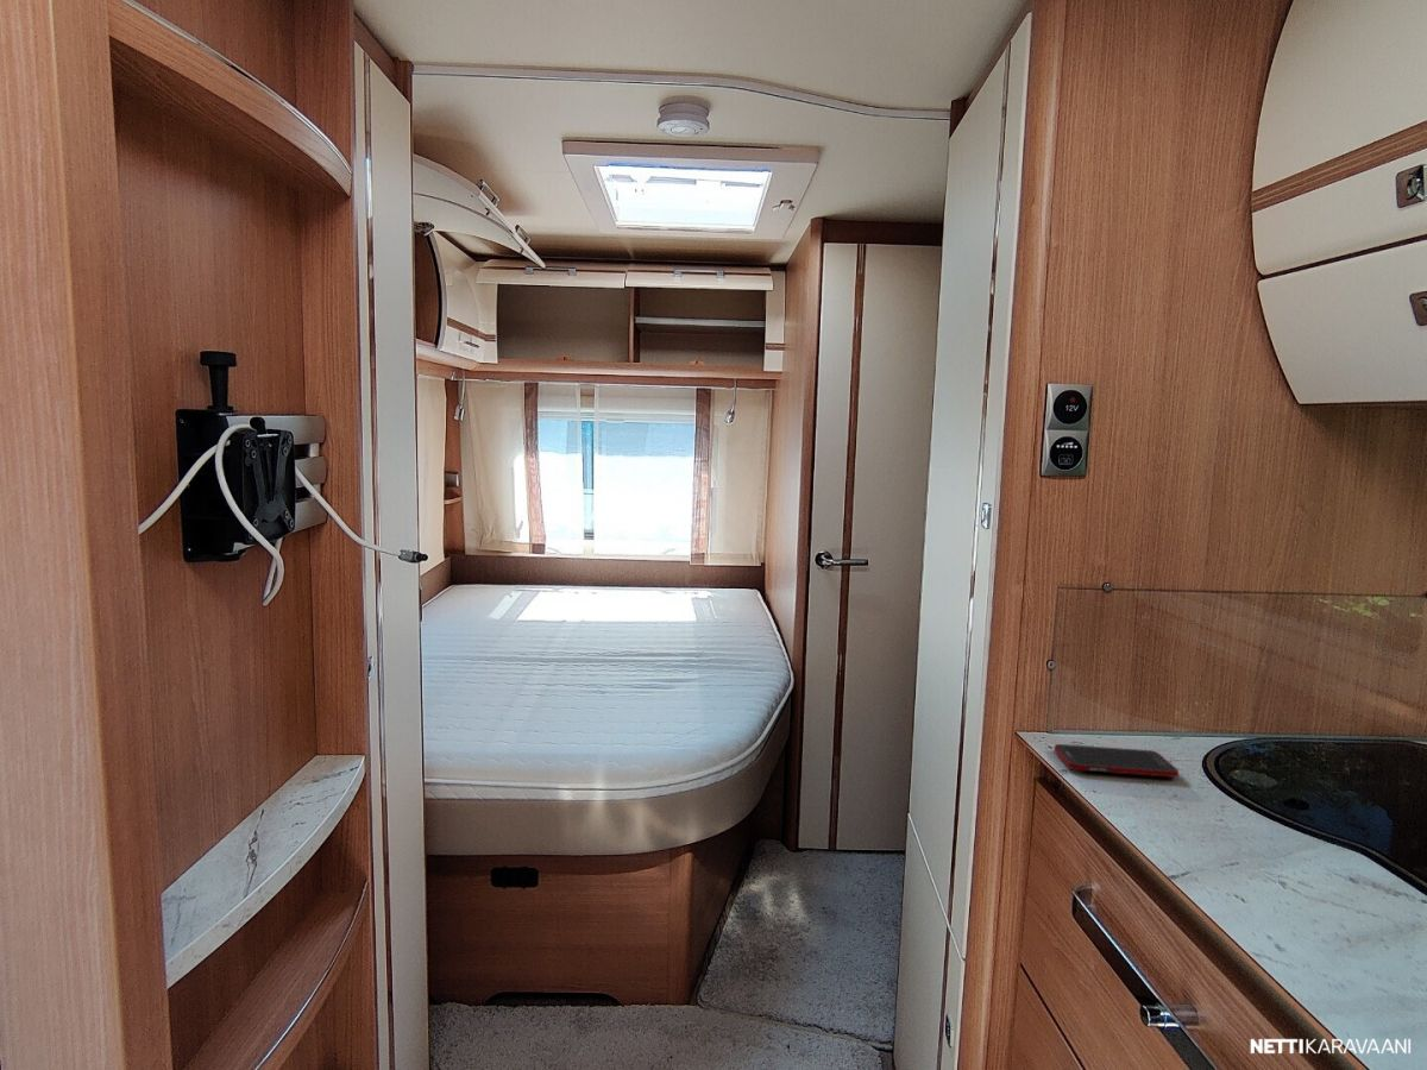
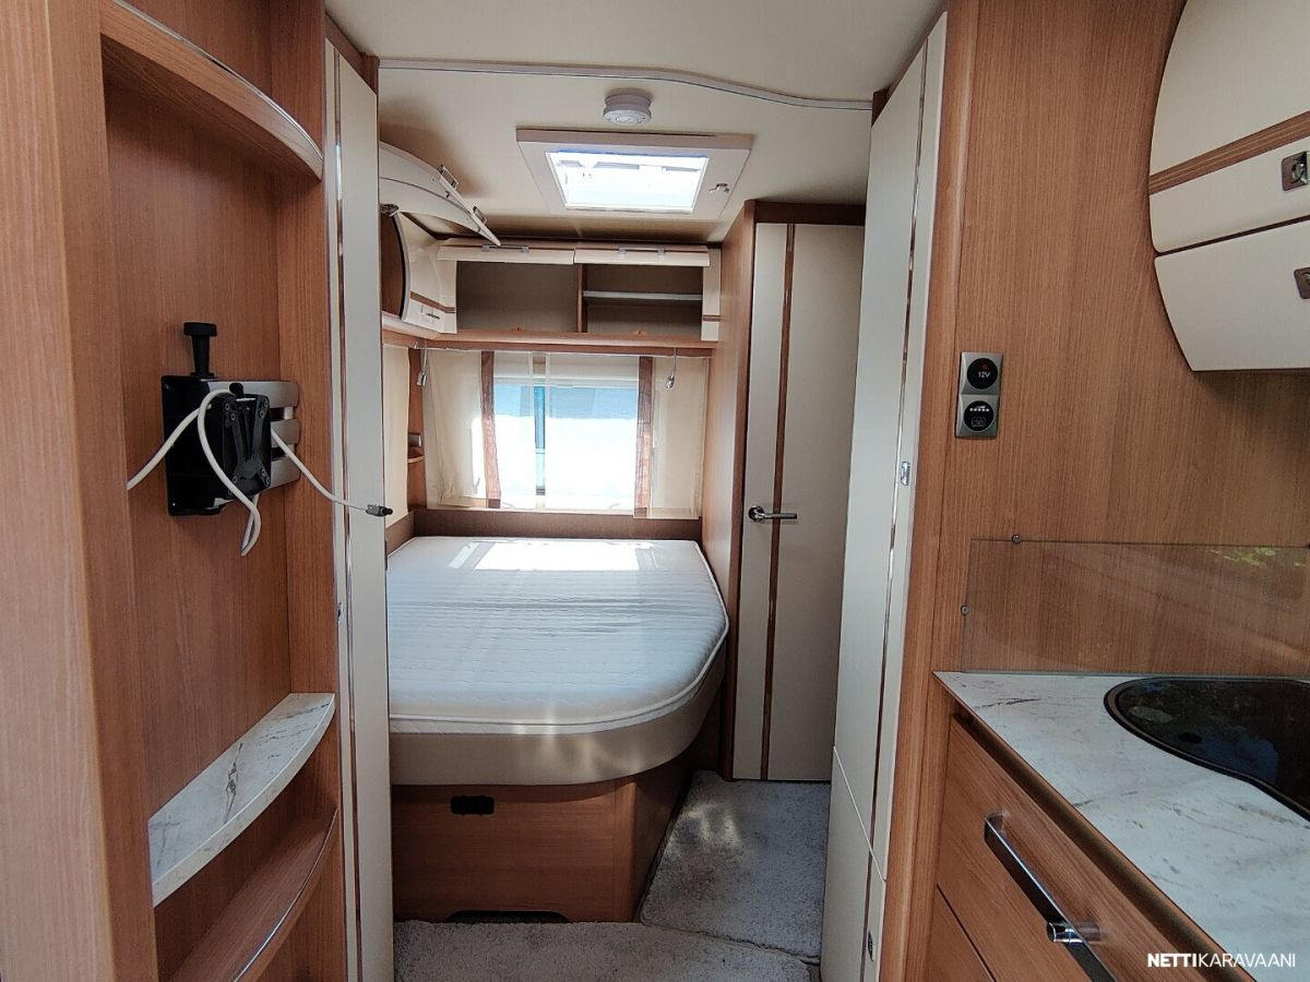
- cell phone [1052,743,1180,779]
